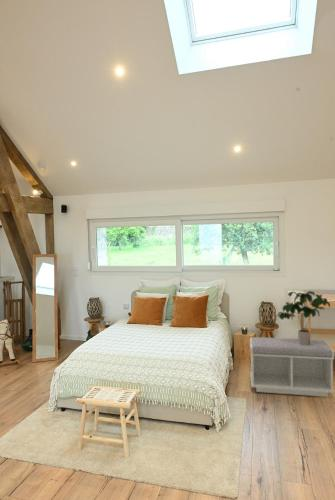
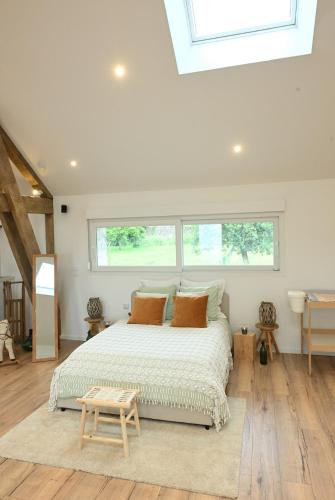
- bench [249,336,335,398]
- potted plant [276,290,331,345]
